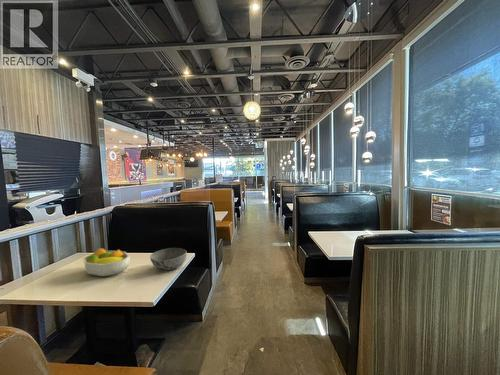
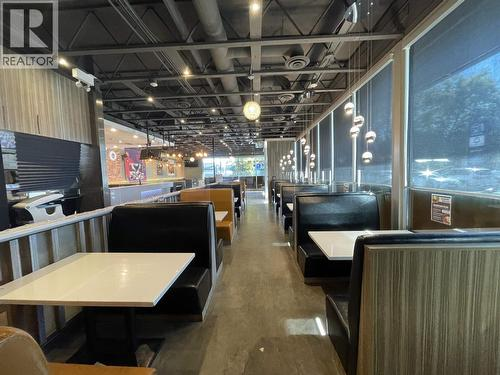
- bowl [149,247,188,271]
- fruit bowl [82,247,131,278]
